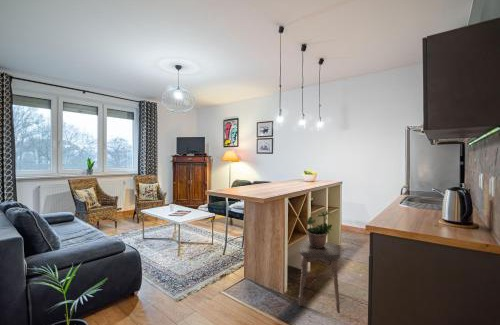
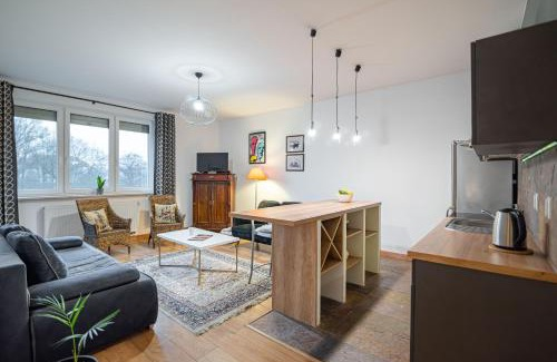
- stool [298,240,341,314]
- potted plant [304,208,334,248]
